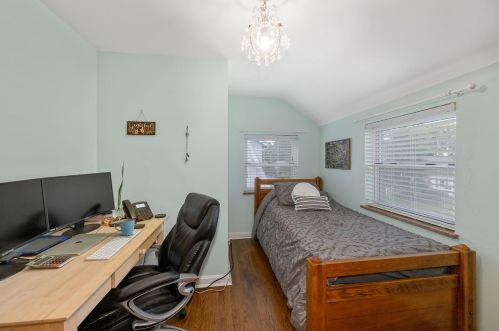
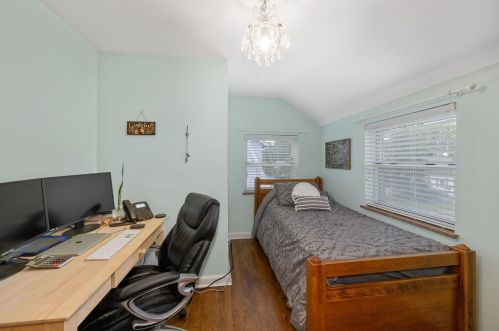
- mug [113,218,135,237]
